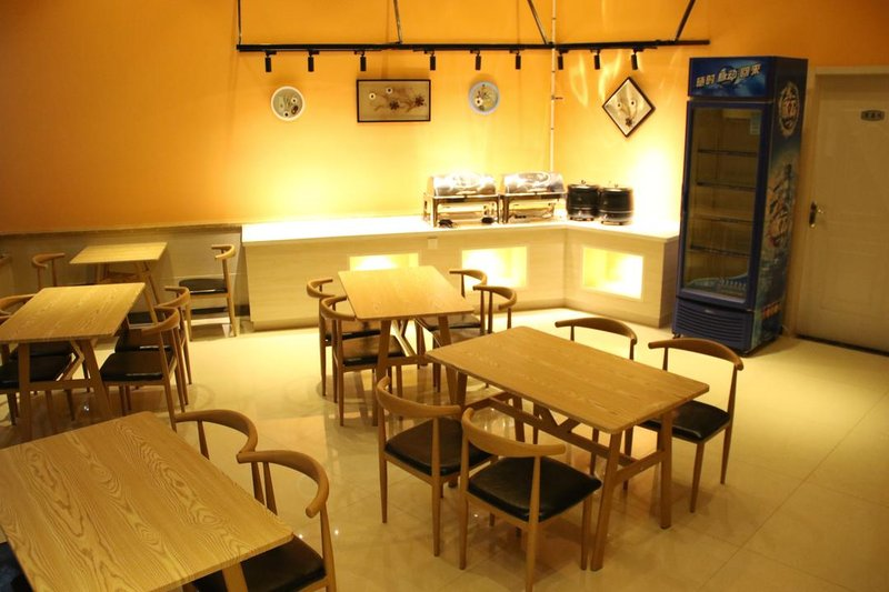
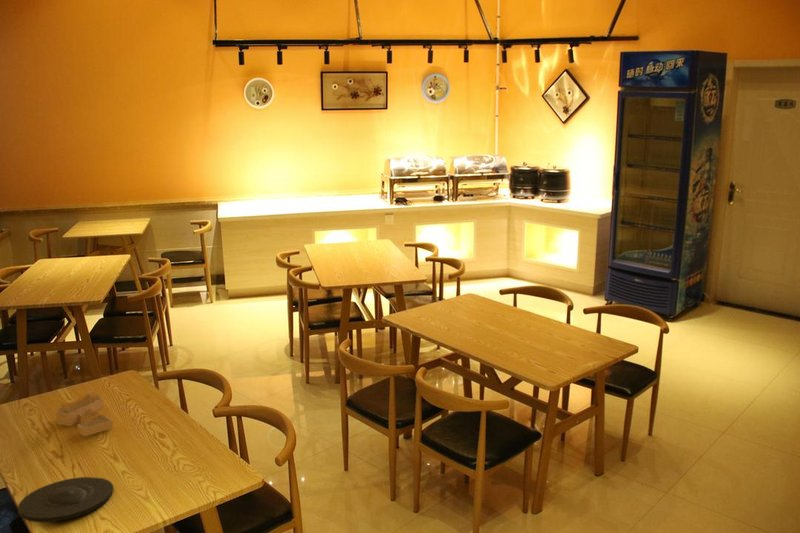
+ plate [17,476,114,523]
+ house frame [56,390,114,437]
